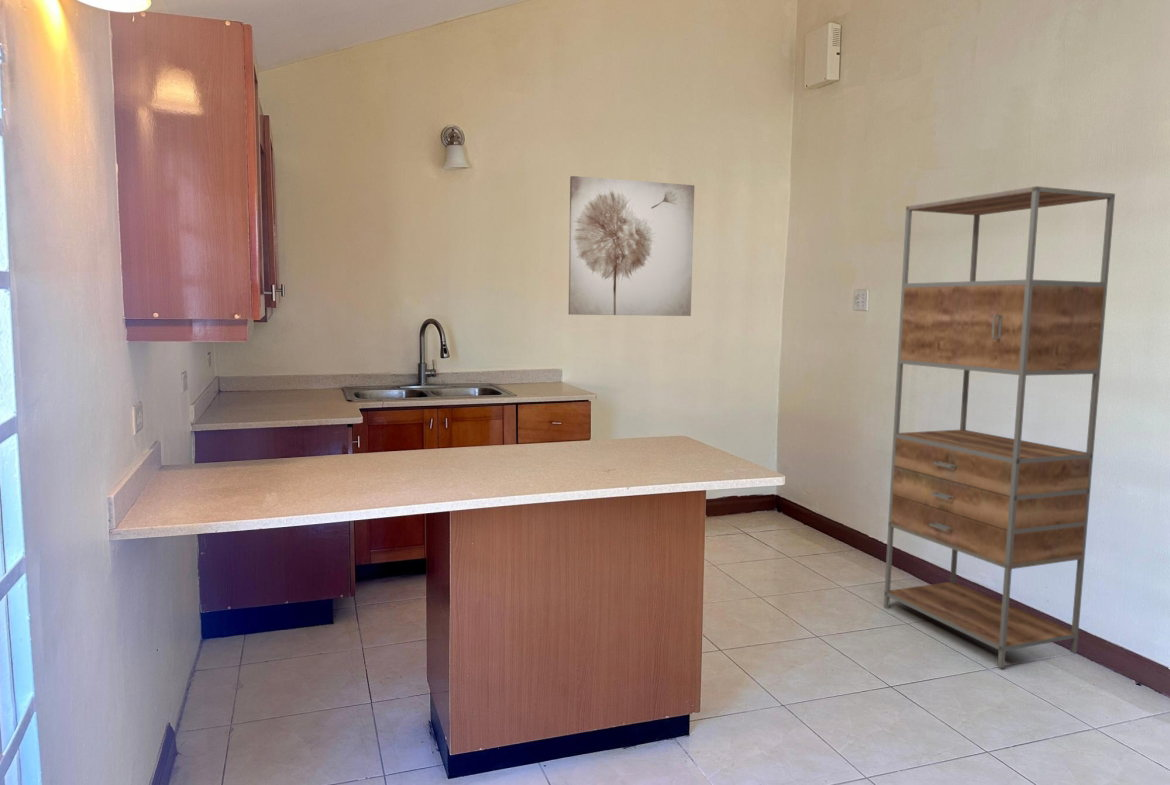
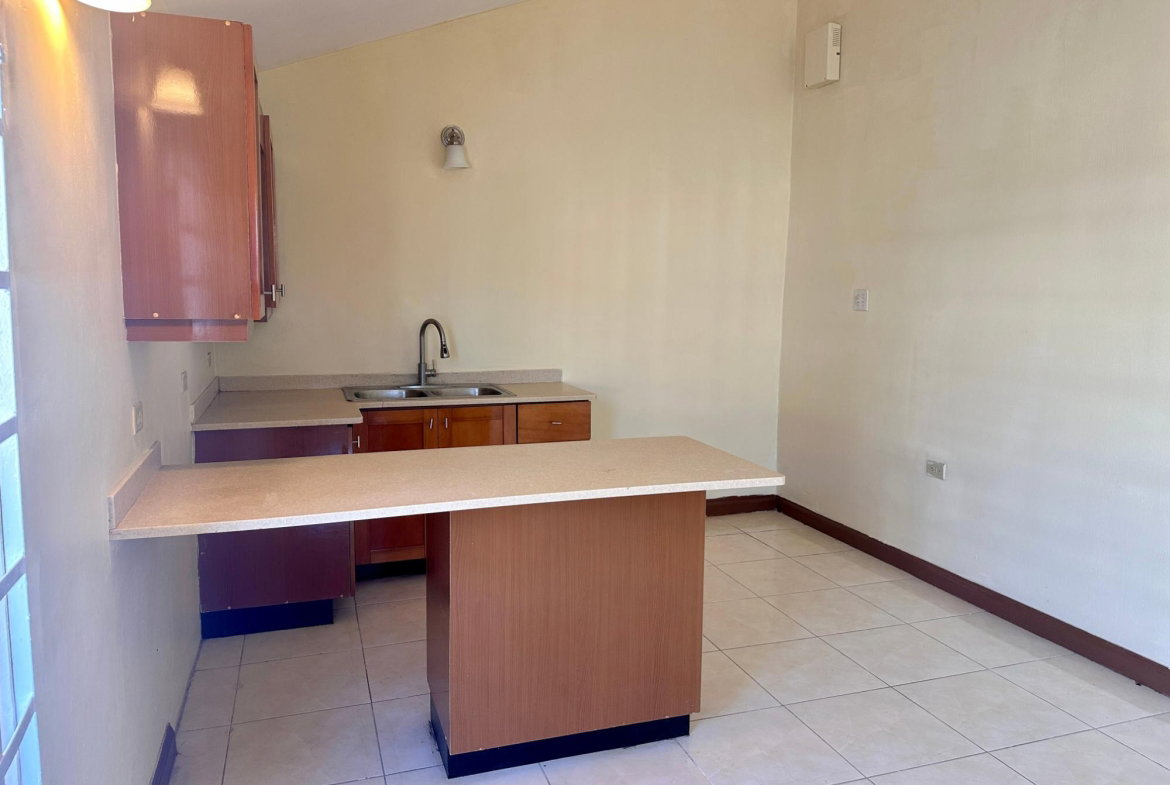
- wall art [568,175,695,317]
- shelving unit [883,185,1116,669]
